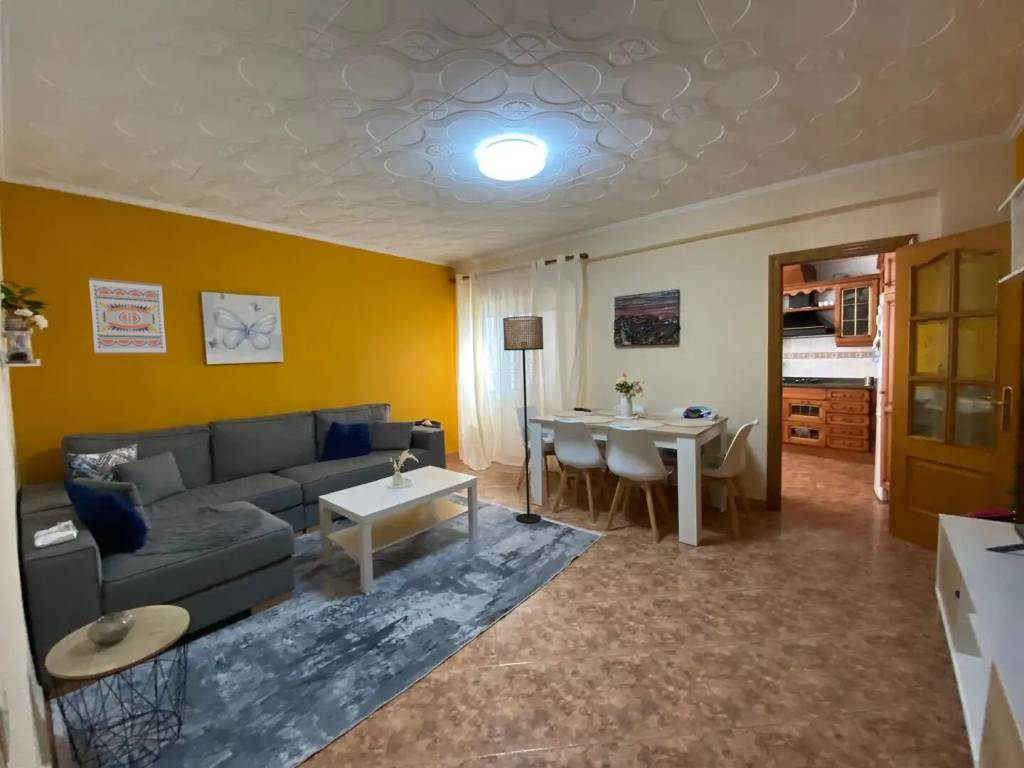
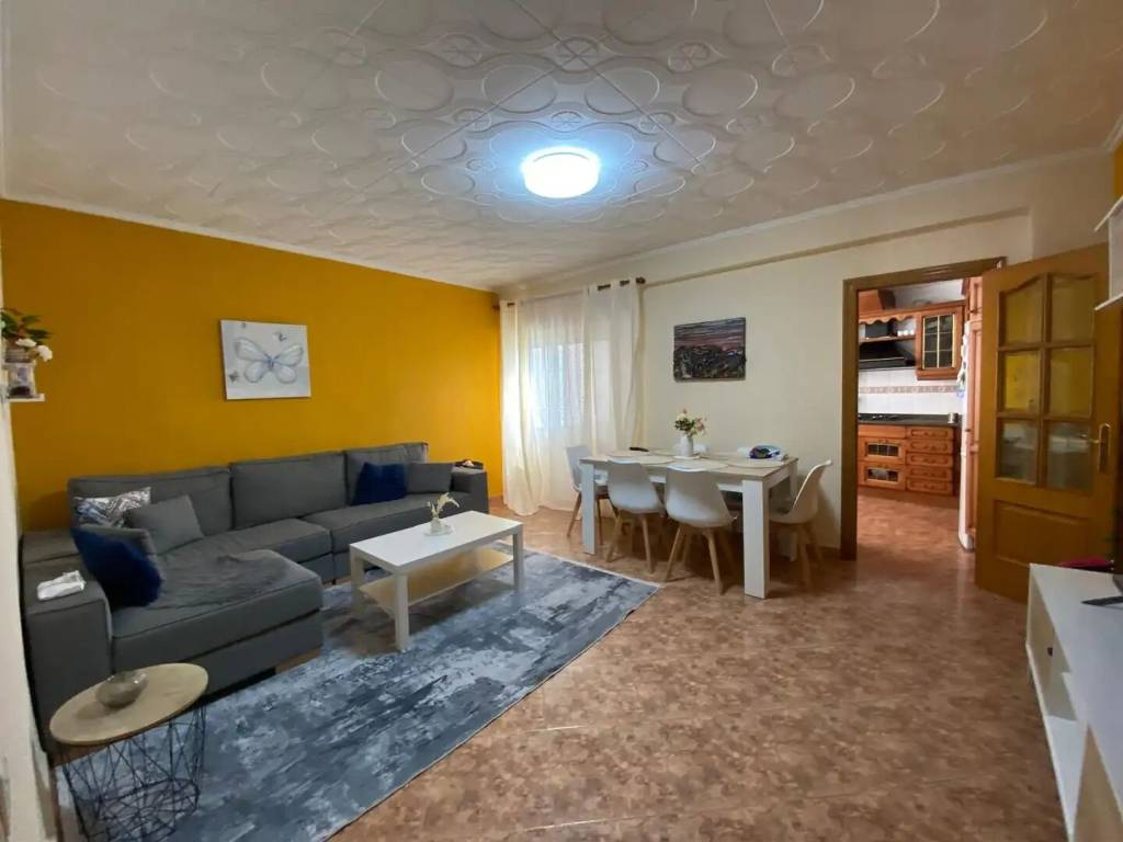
- wall art [88,277,168,355]
- floor lamp [502,315,544,524]
